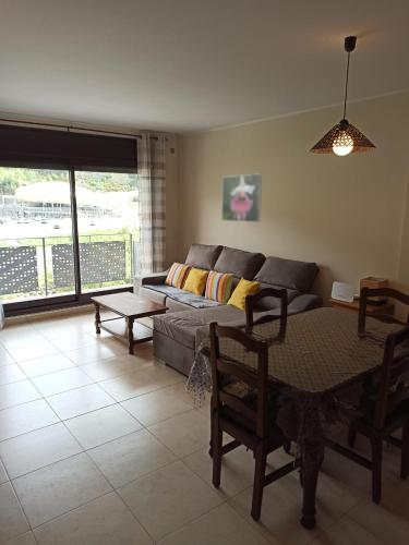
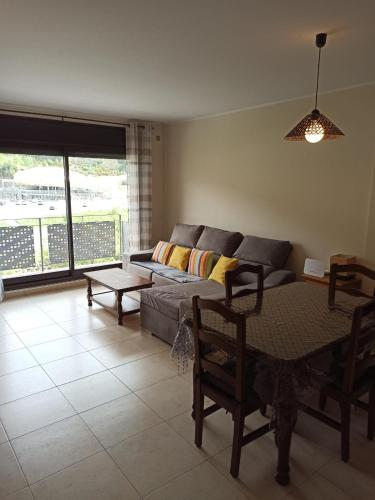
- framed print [220,172,263,223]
